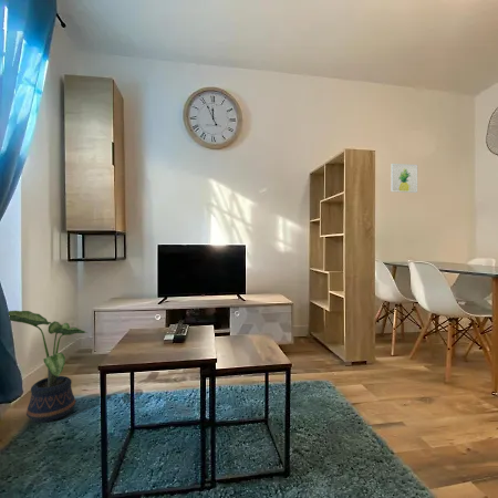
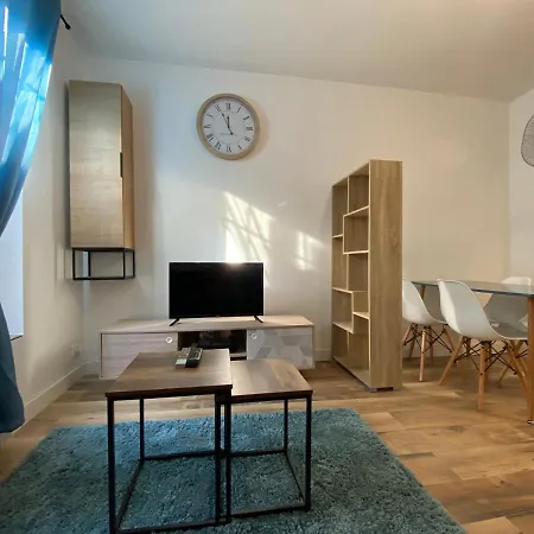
- wall art [390,163,418,194]
- potted plant [8,310,89,424]
